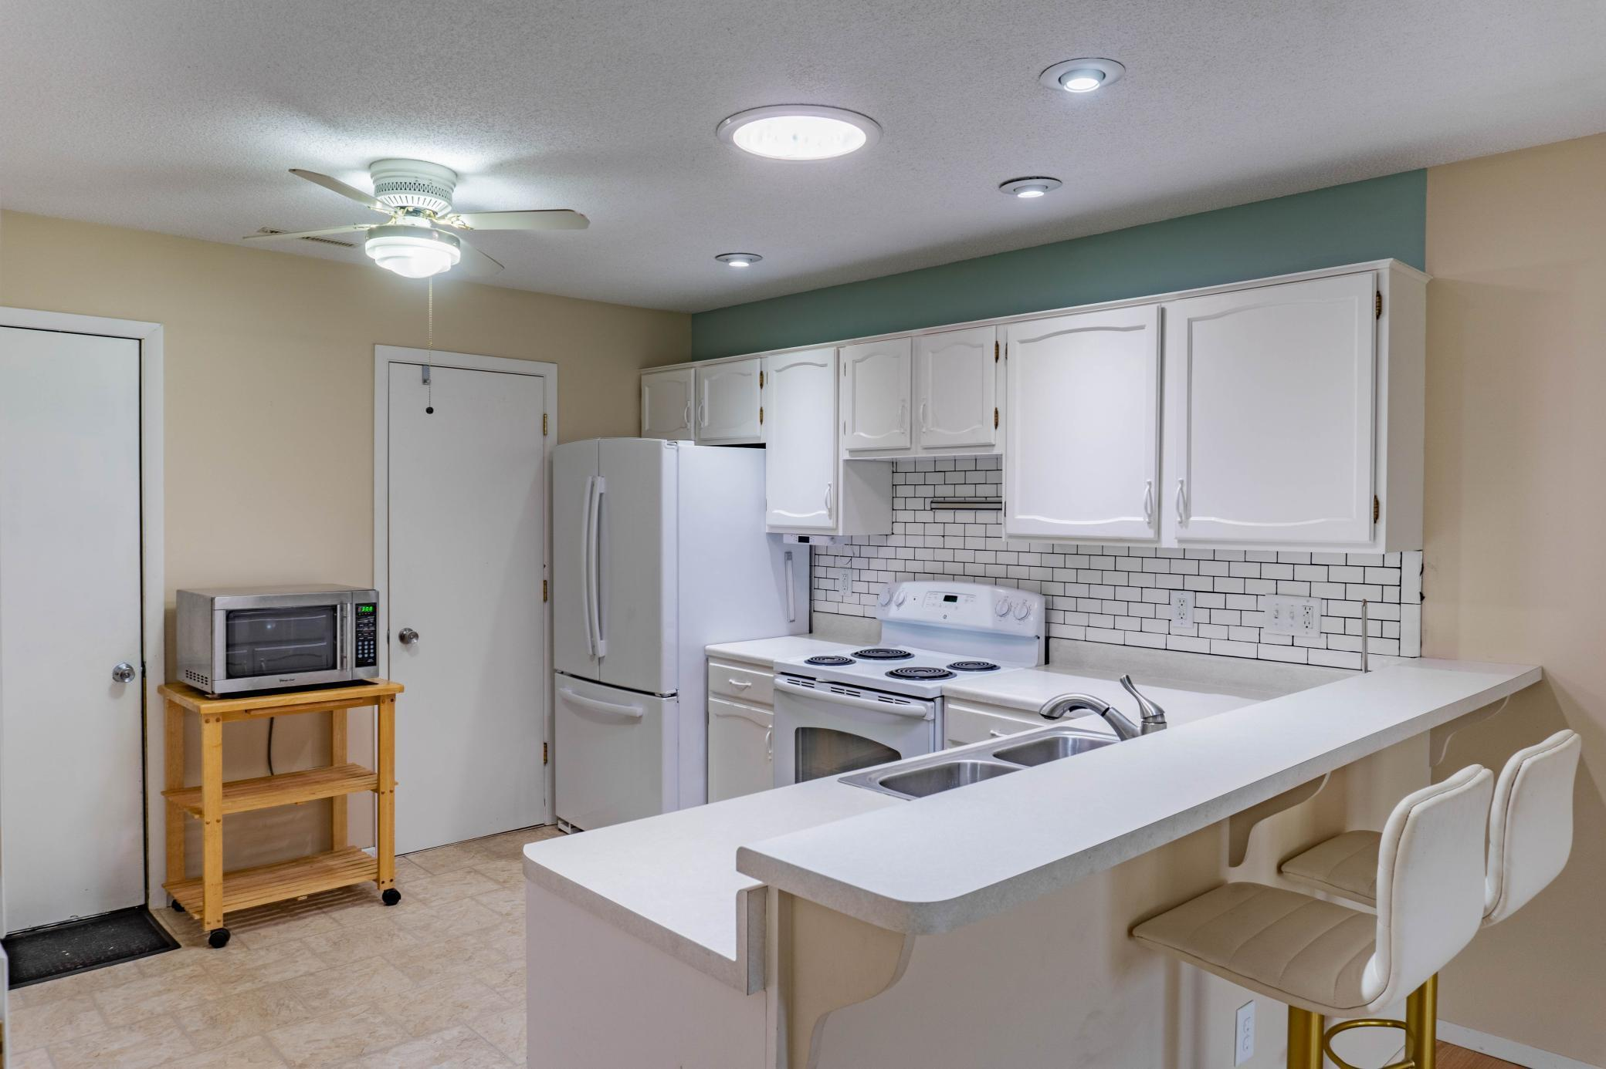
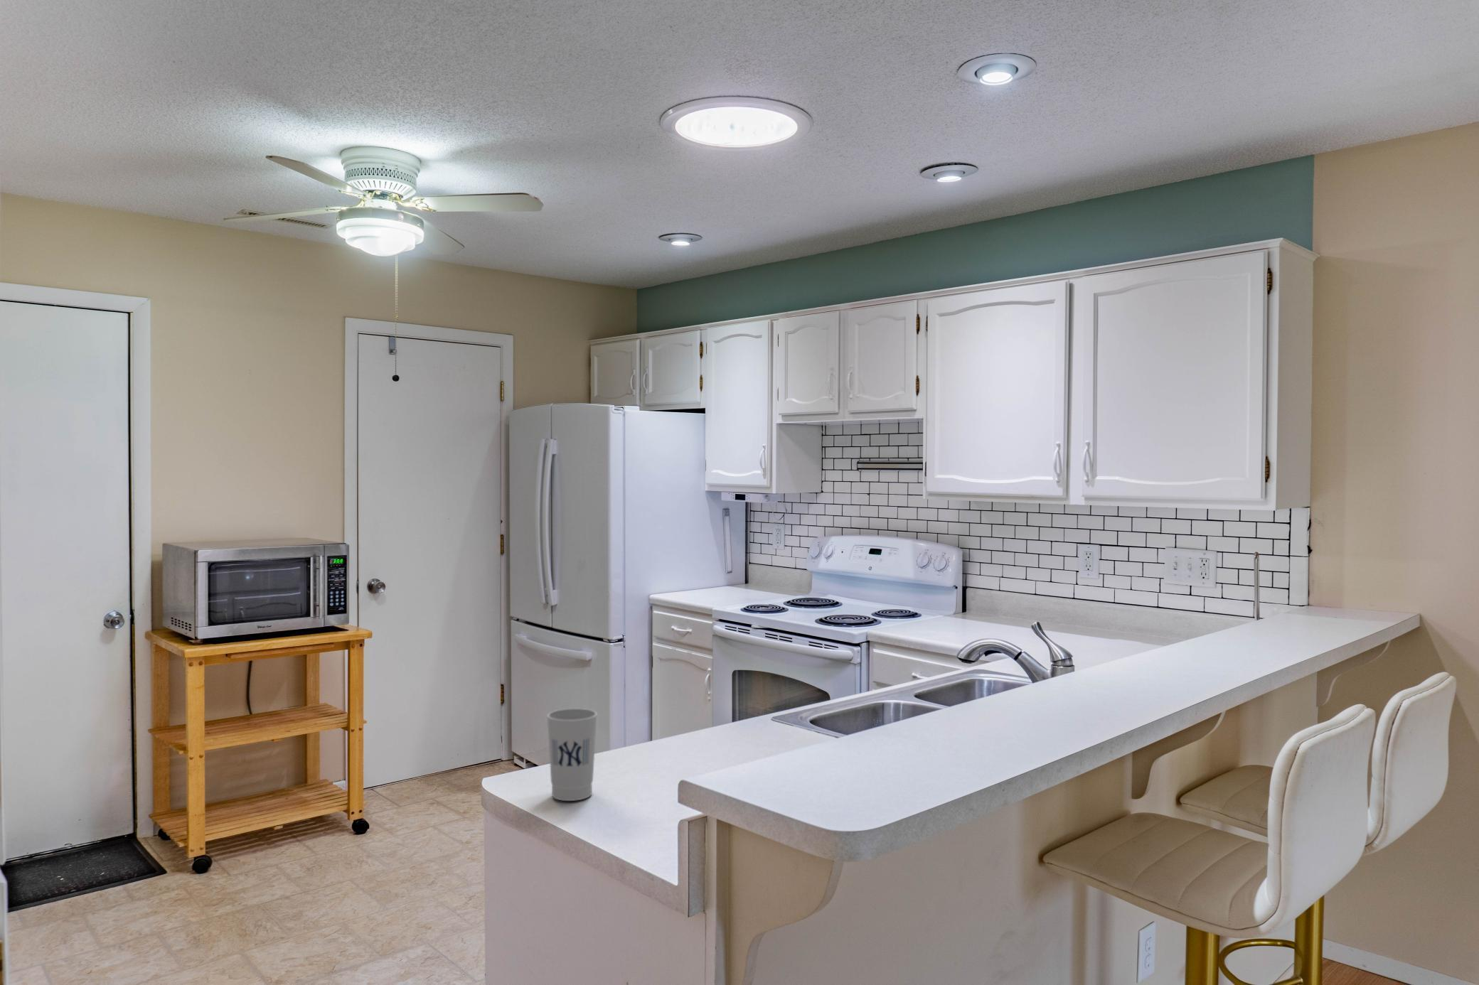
+ cup [547,708,598,801]
